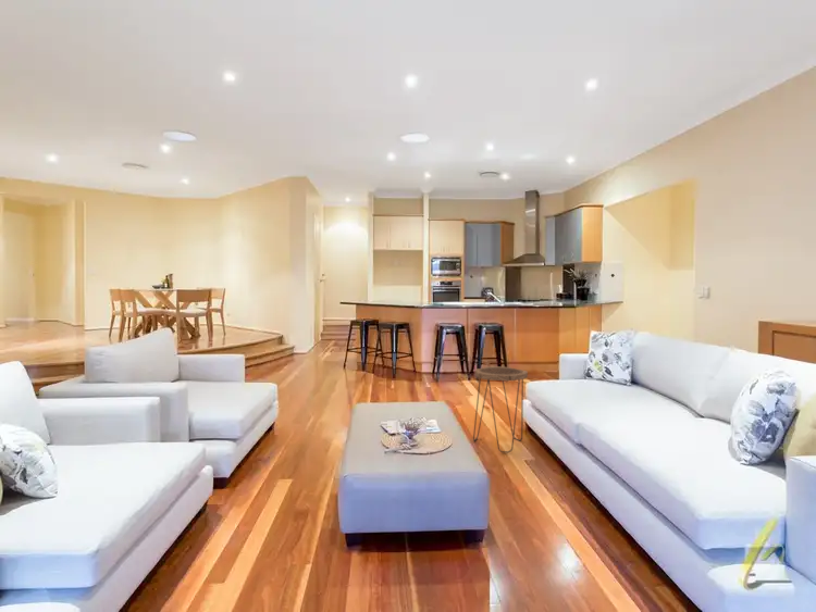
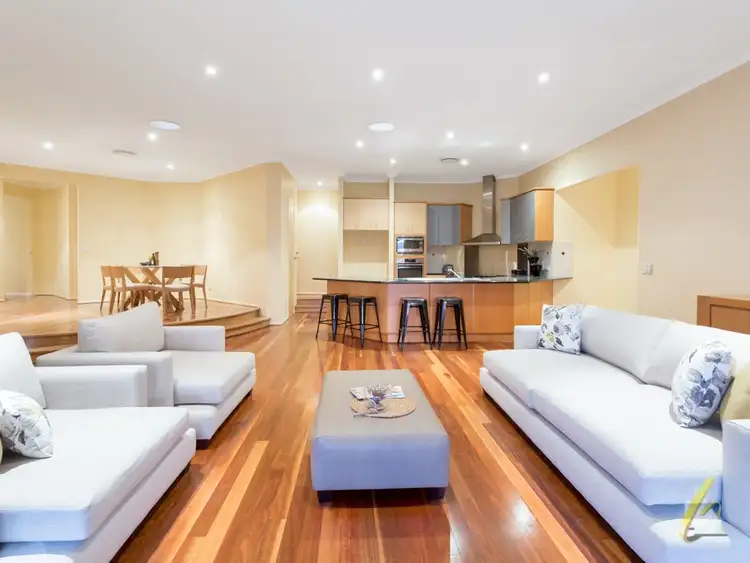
- side table [472,365,529,454]
